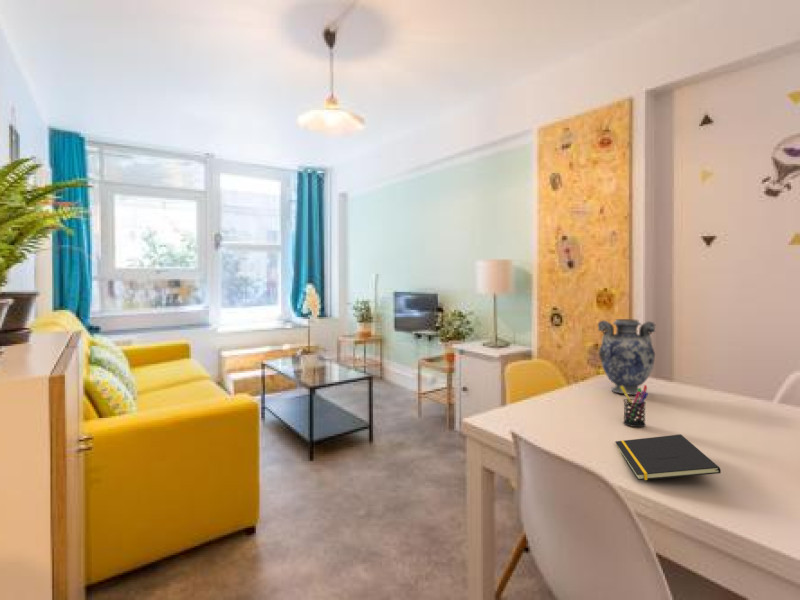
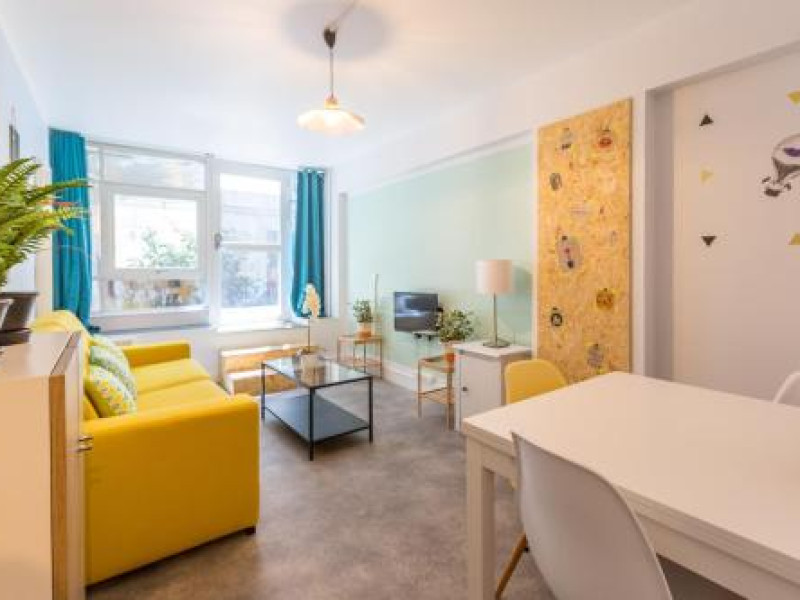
- notepad [614,434,722,481]
- pen holder [621,384,649,428]
- decorative vase [597,318,656,396]
